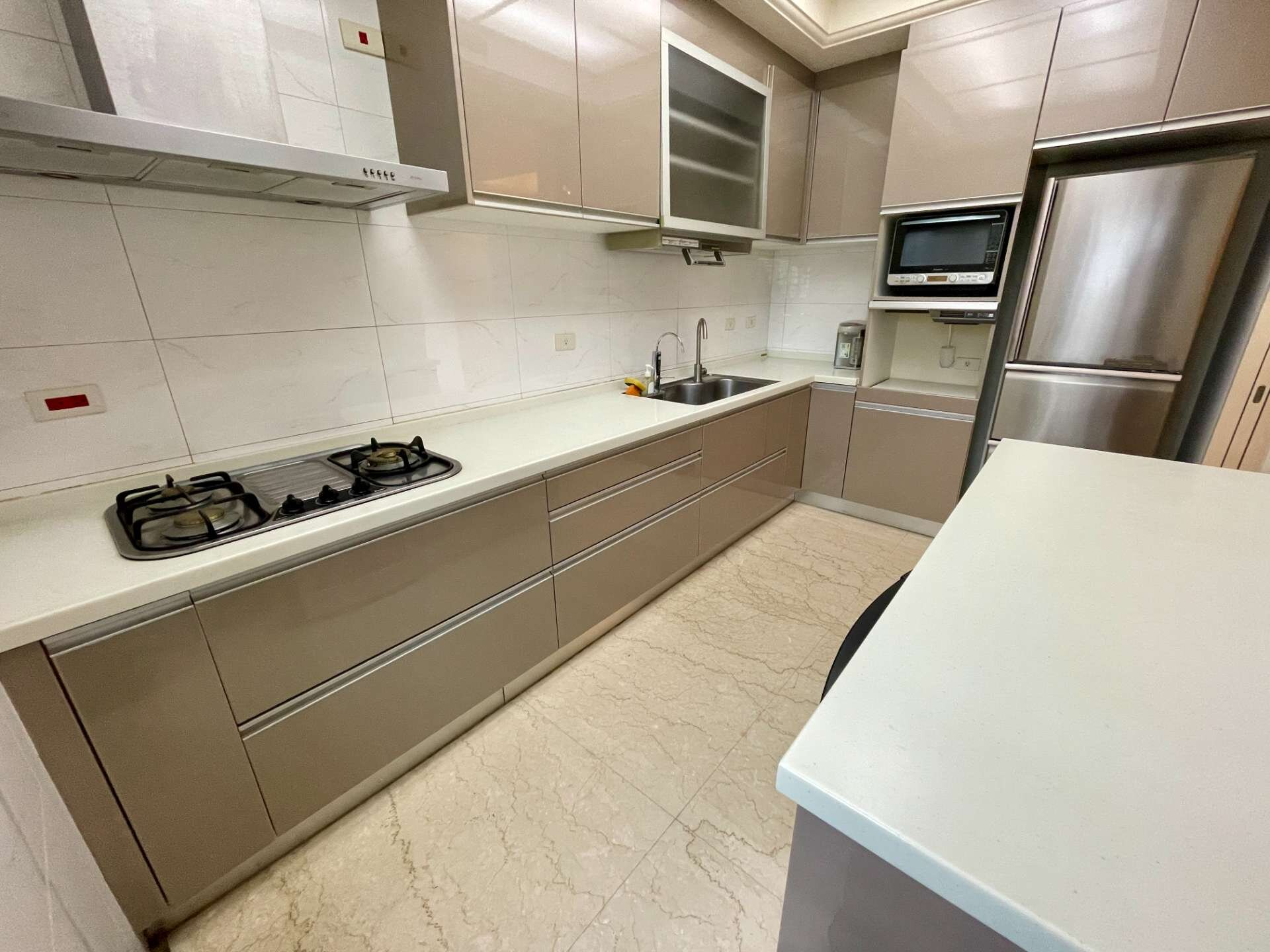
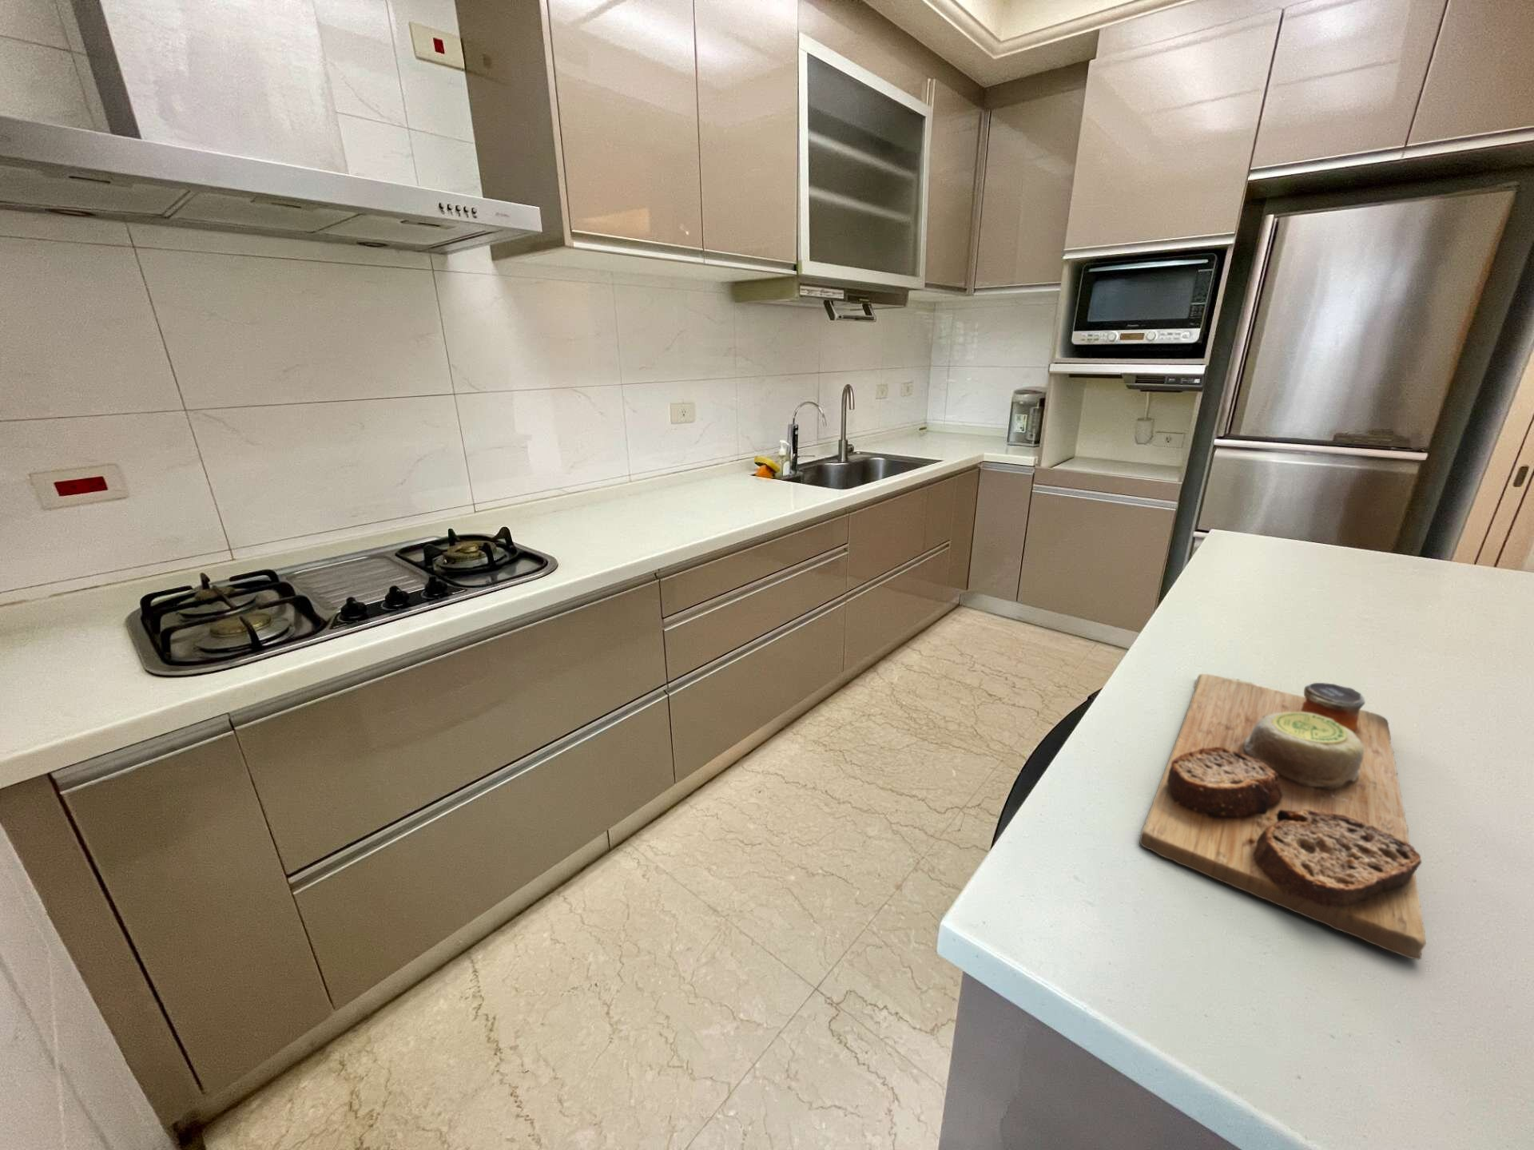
+ cutting board [1139,673,1426,960]
